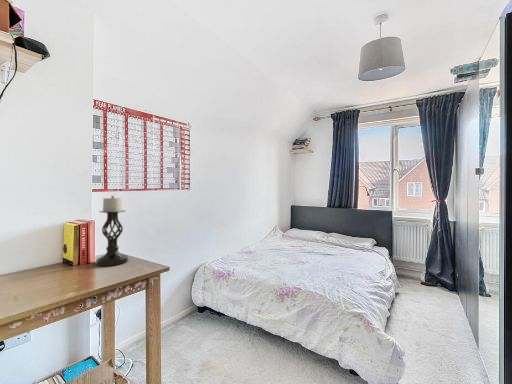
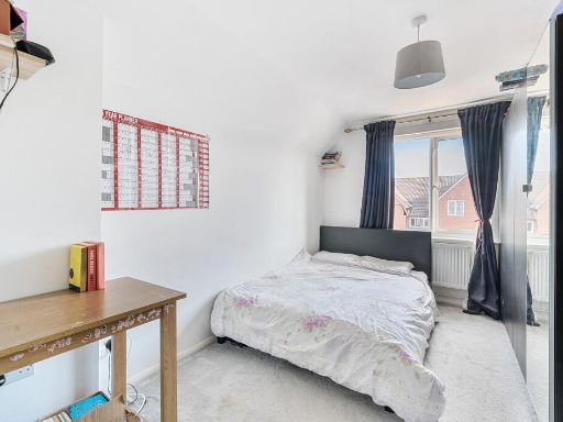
- candle holder [95,195,129,267]
